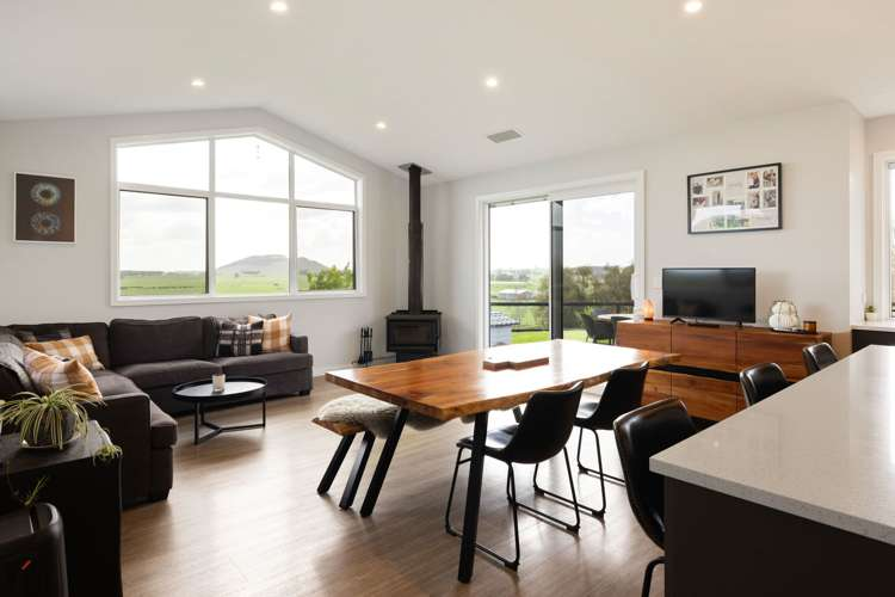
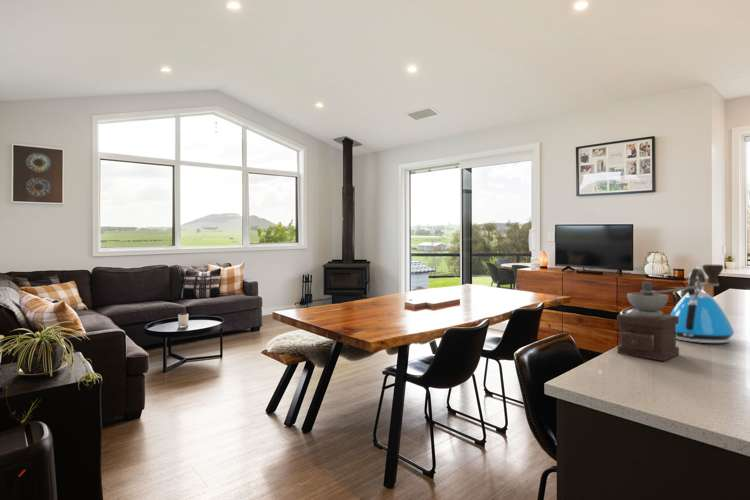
+ coffee grinder [616,264,724,362]
+ kettle [669,267,735,344]
